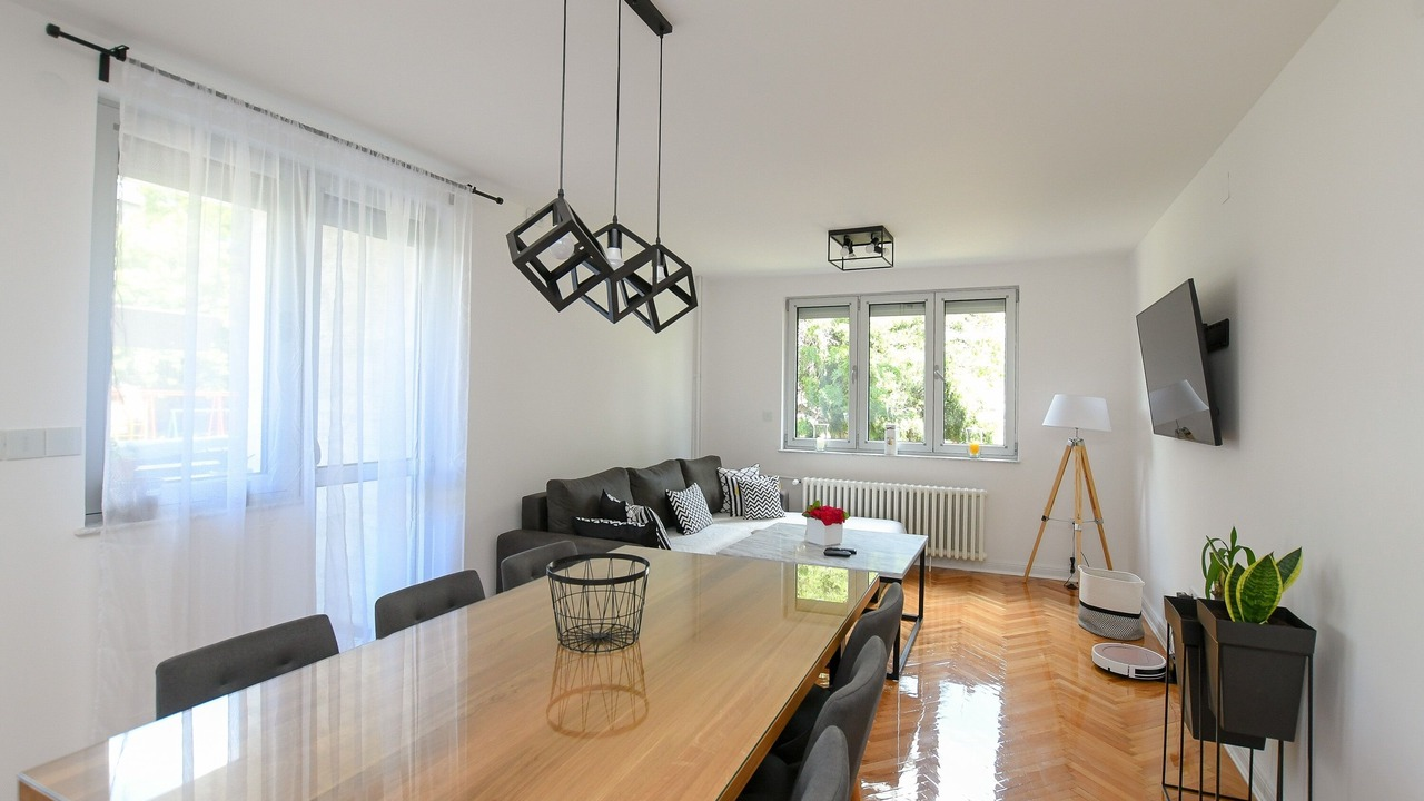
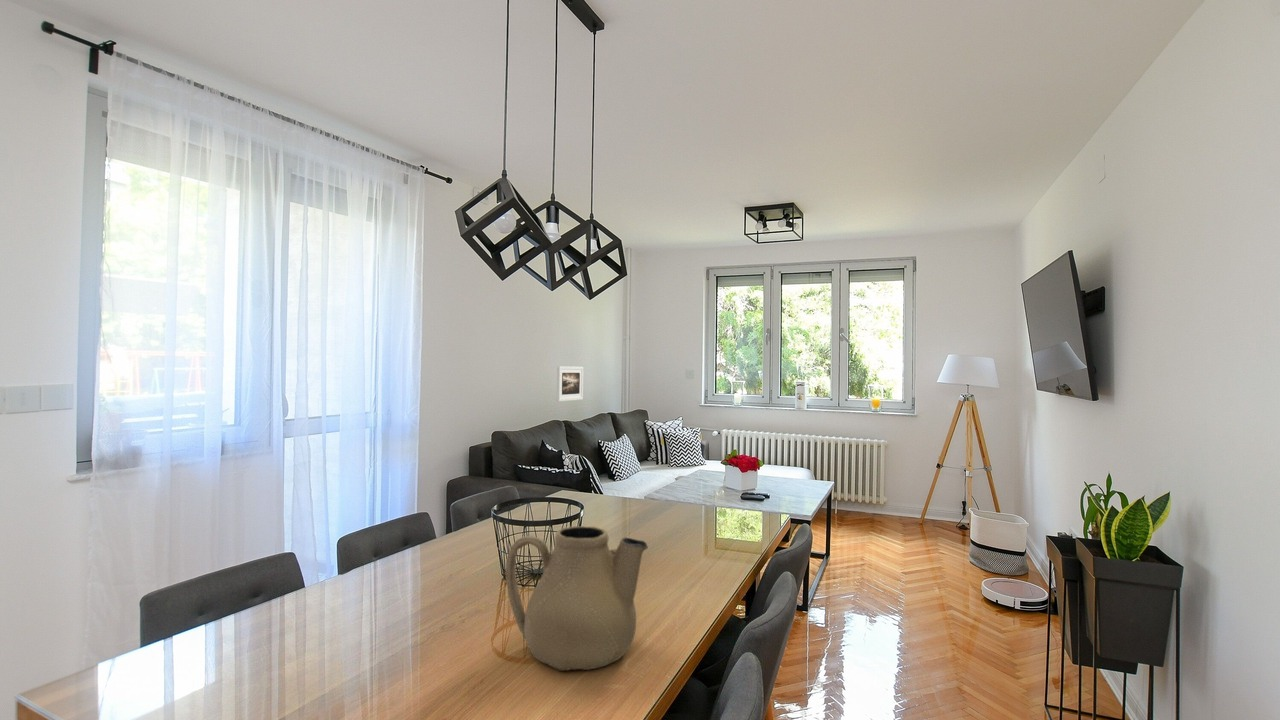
+ teapot [505,525,649,672]
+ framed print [556,365,584,402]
